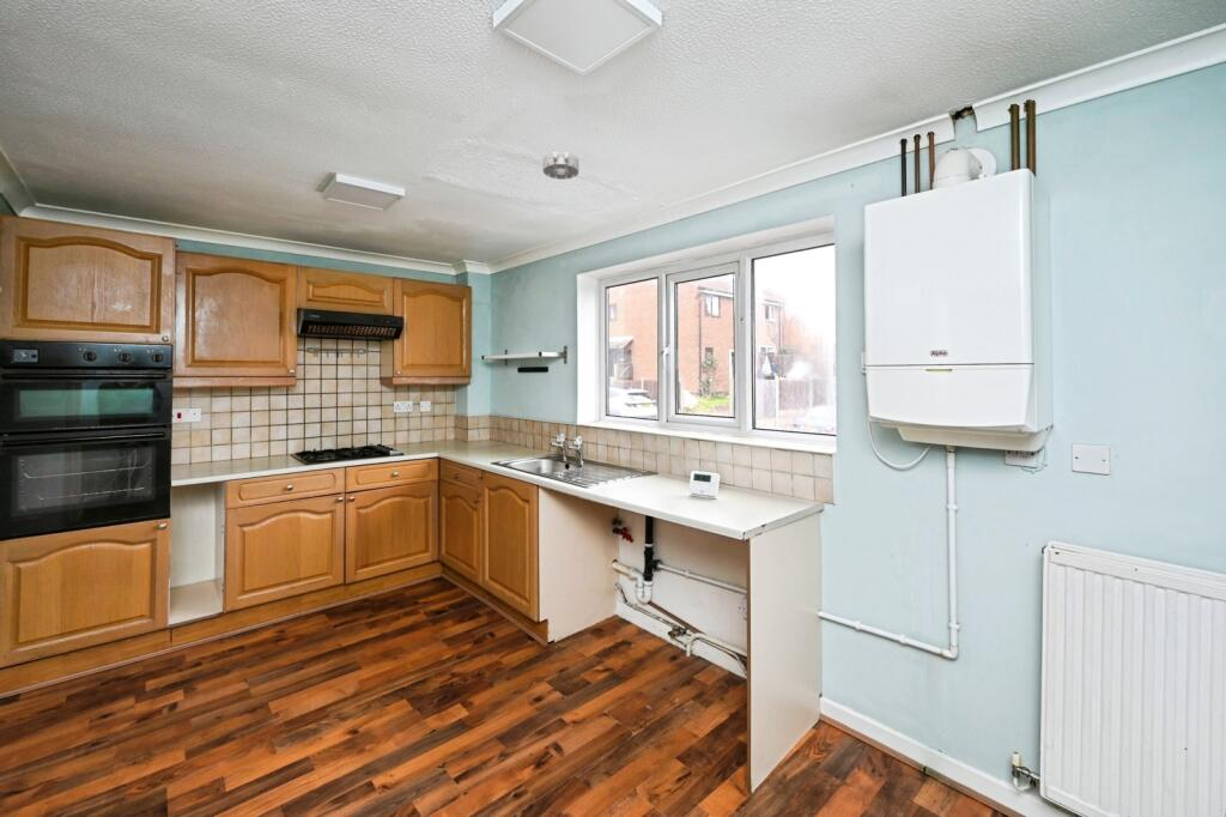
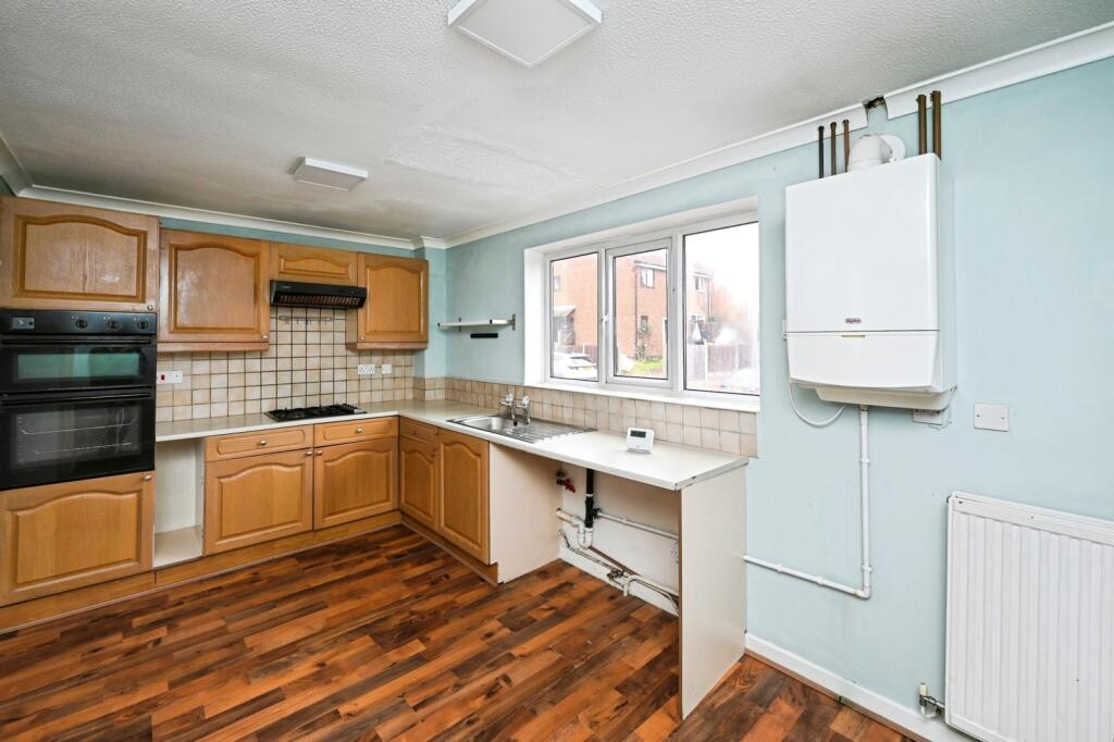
- smoke detector [542,151,579,181]
